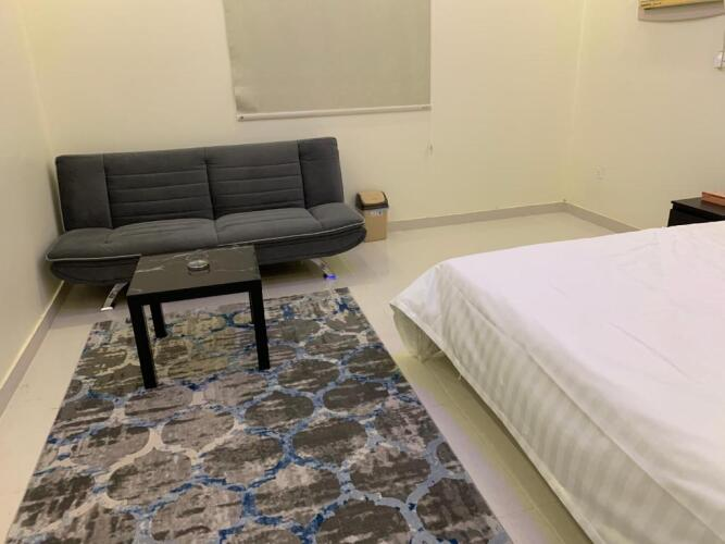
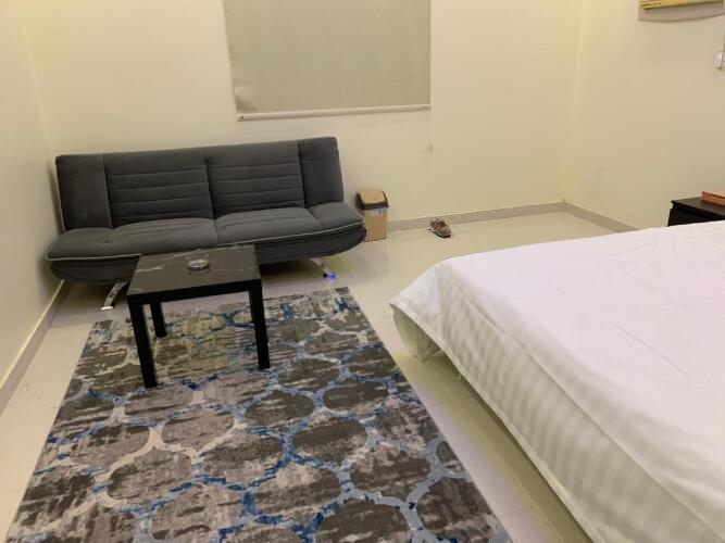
+ shoe [429,216,452,237]
